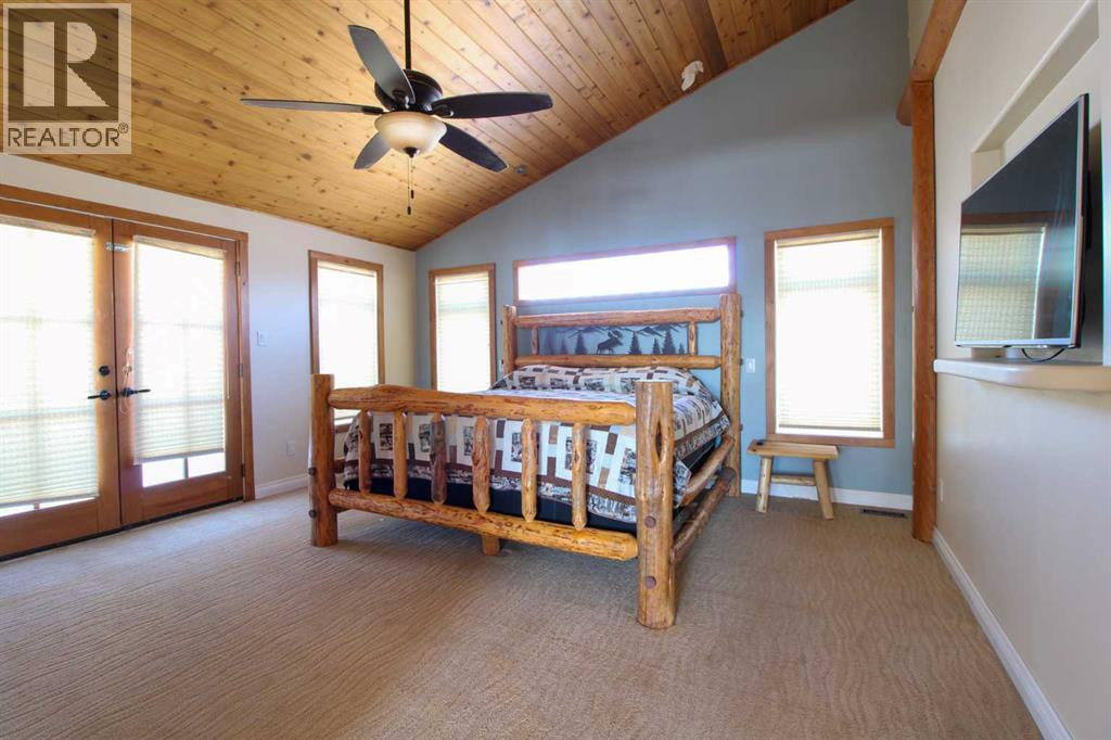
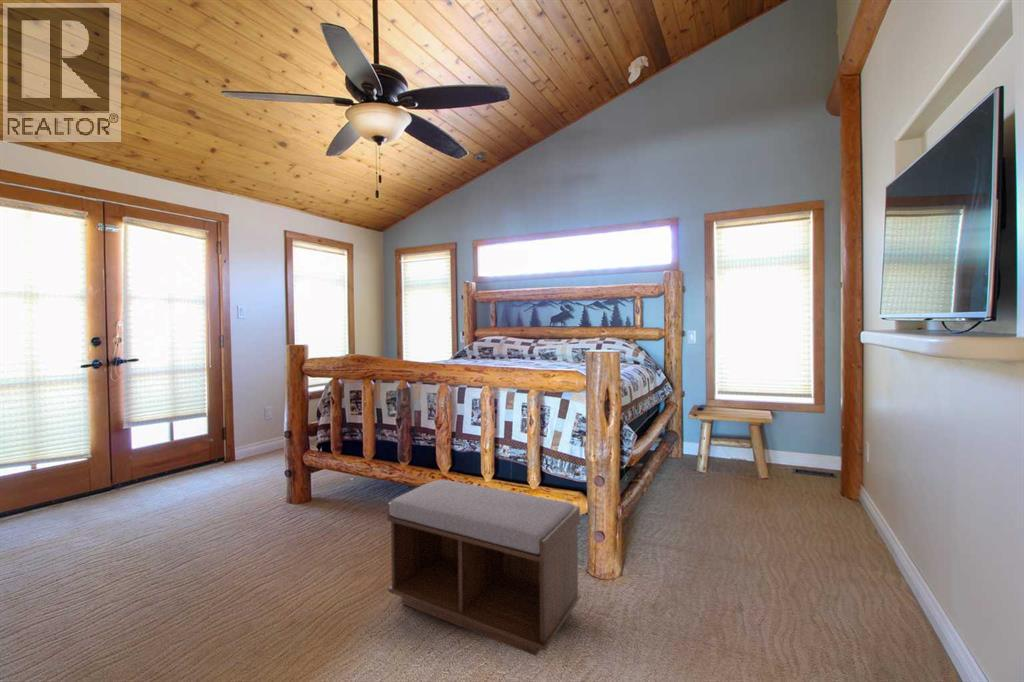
+ bench [386,478,582,657]
